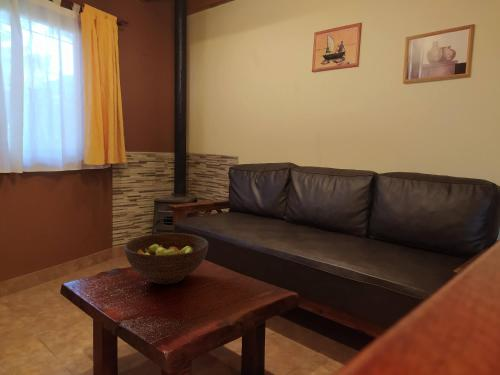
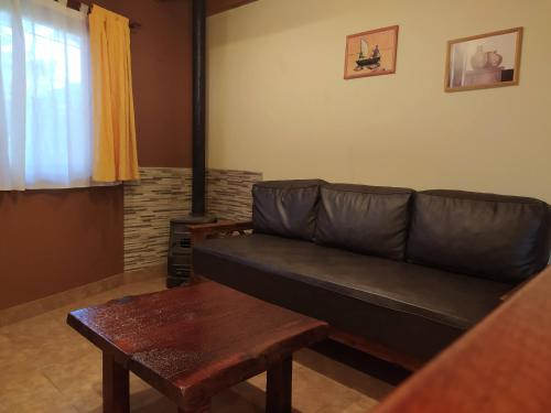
- fruit bowl [123,232,209,285]
